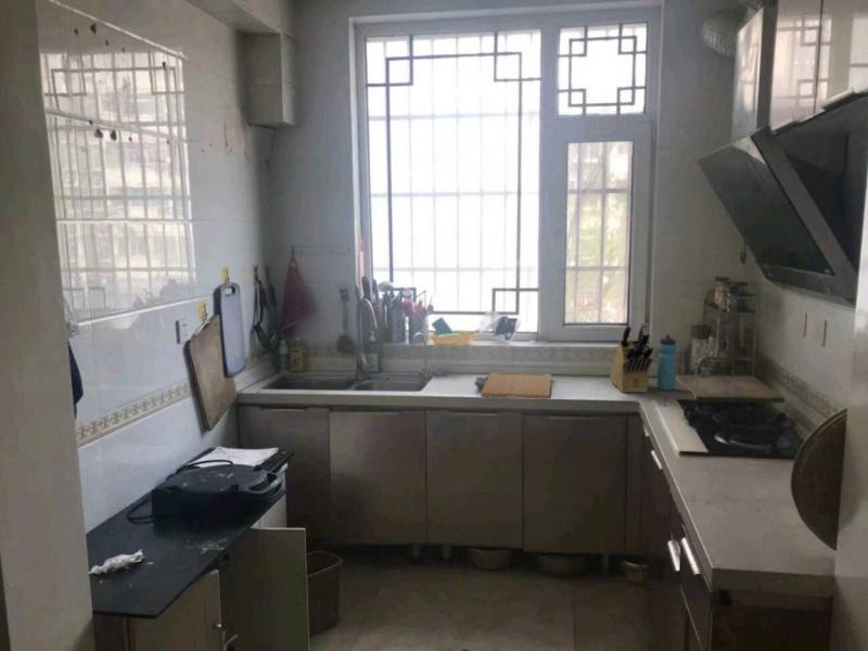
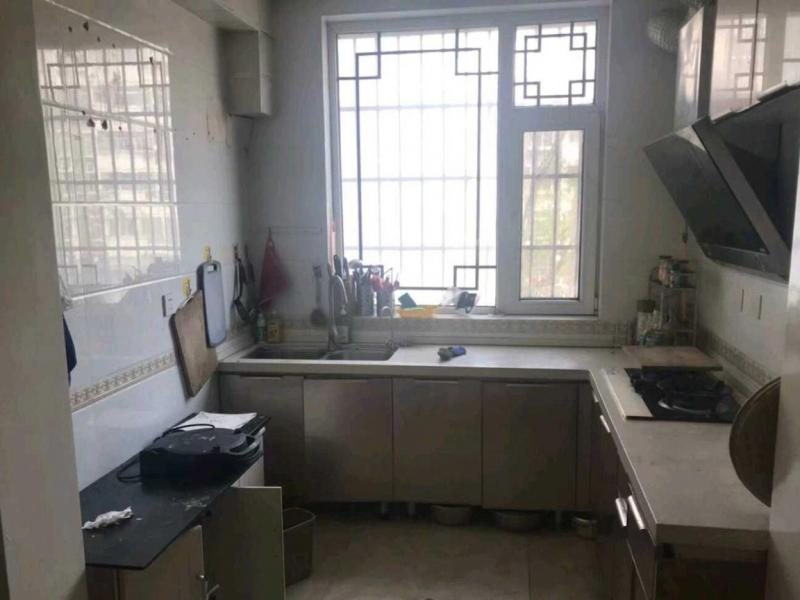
- water bottle [656,333,677,392]
- knife block [609,321,654,394]
- cutting board [481,371,552,399]
